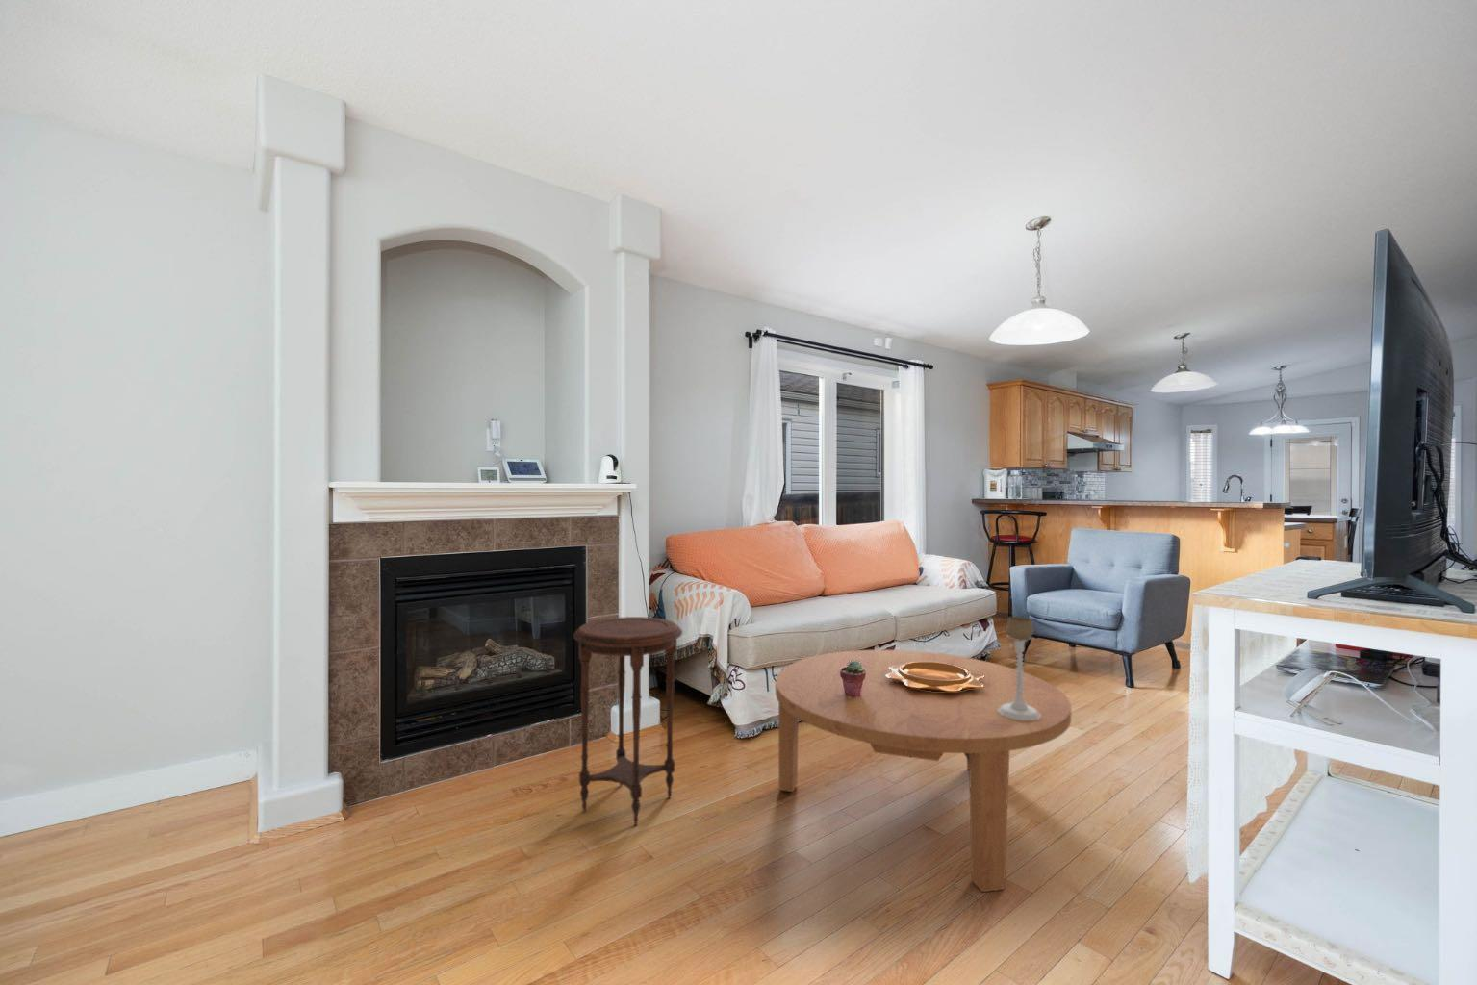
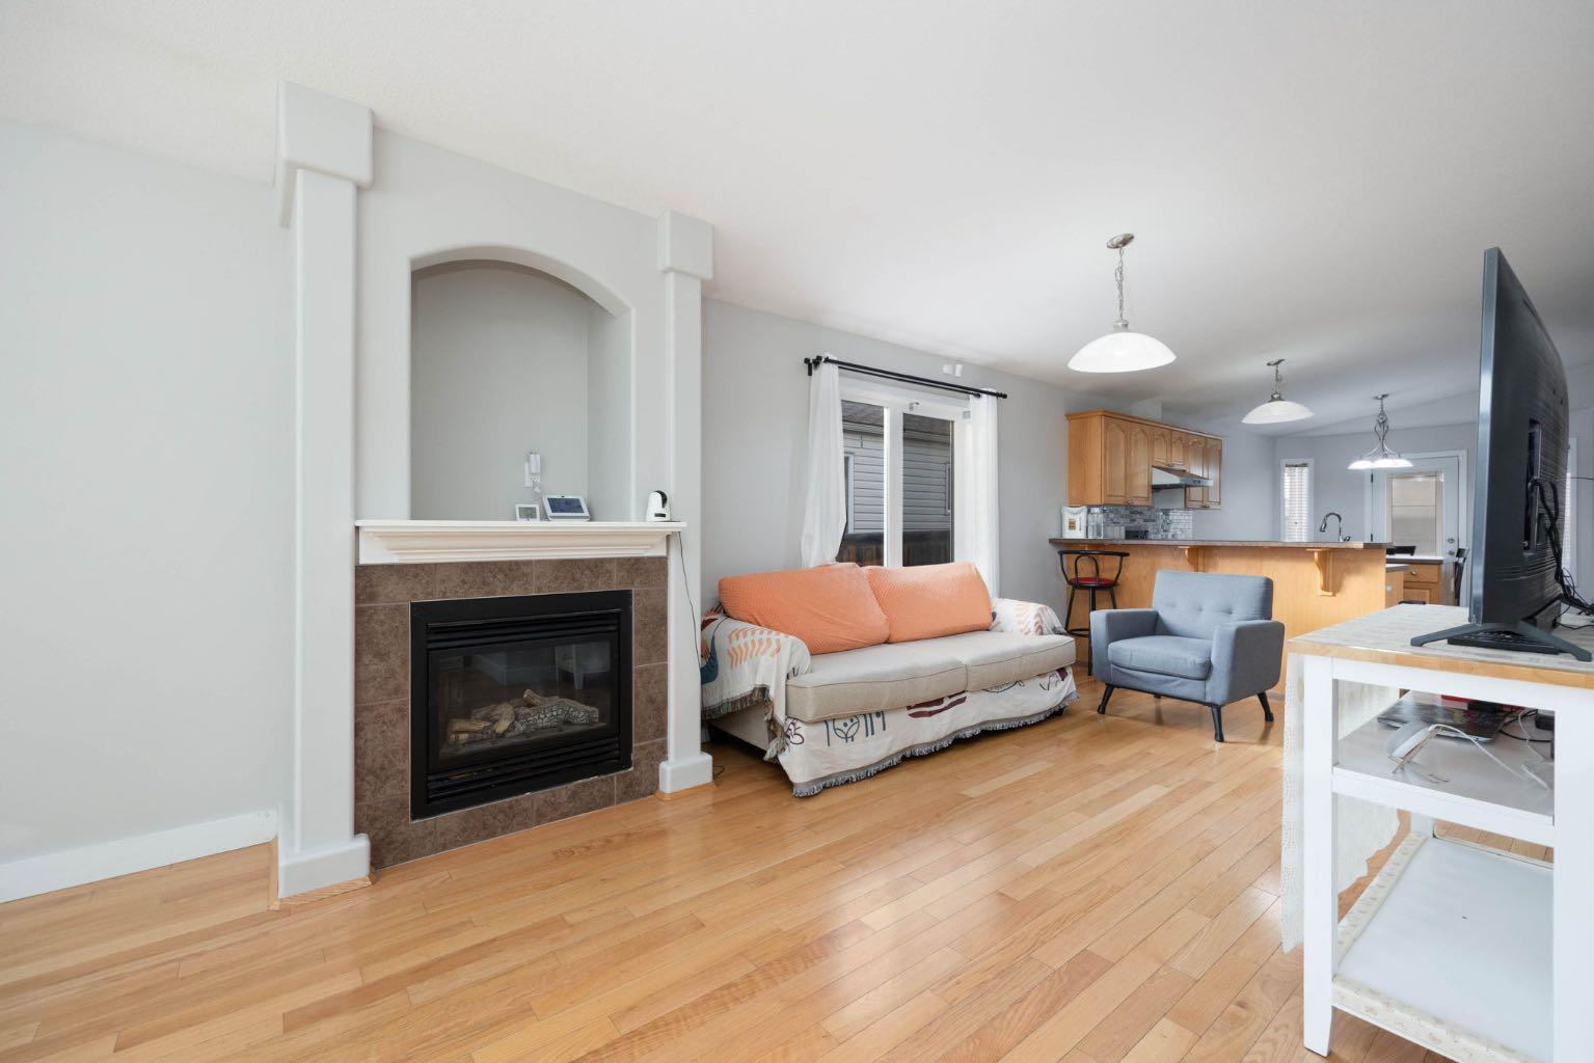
- candle holder [997,616,1041,721]
- potted succulent [840,660,866,697]
- decorative bowl [885,662,984,691]
- coffee table [774,650,1072,893]
- side table [573,616,683,828]
